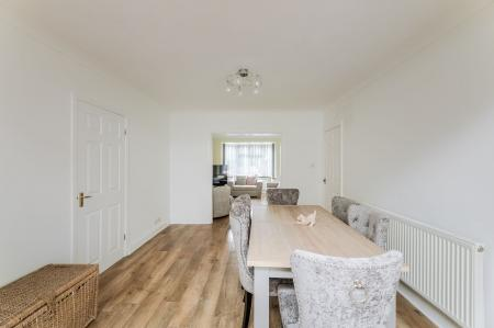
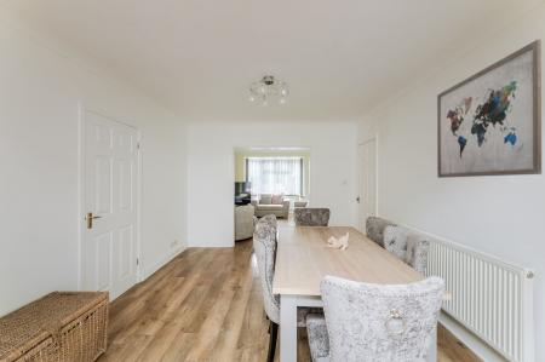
+ wall art [436,39,543,179]
